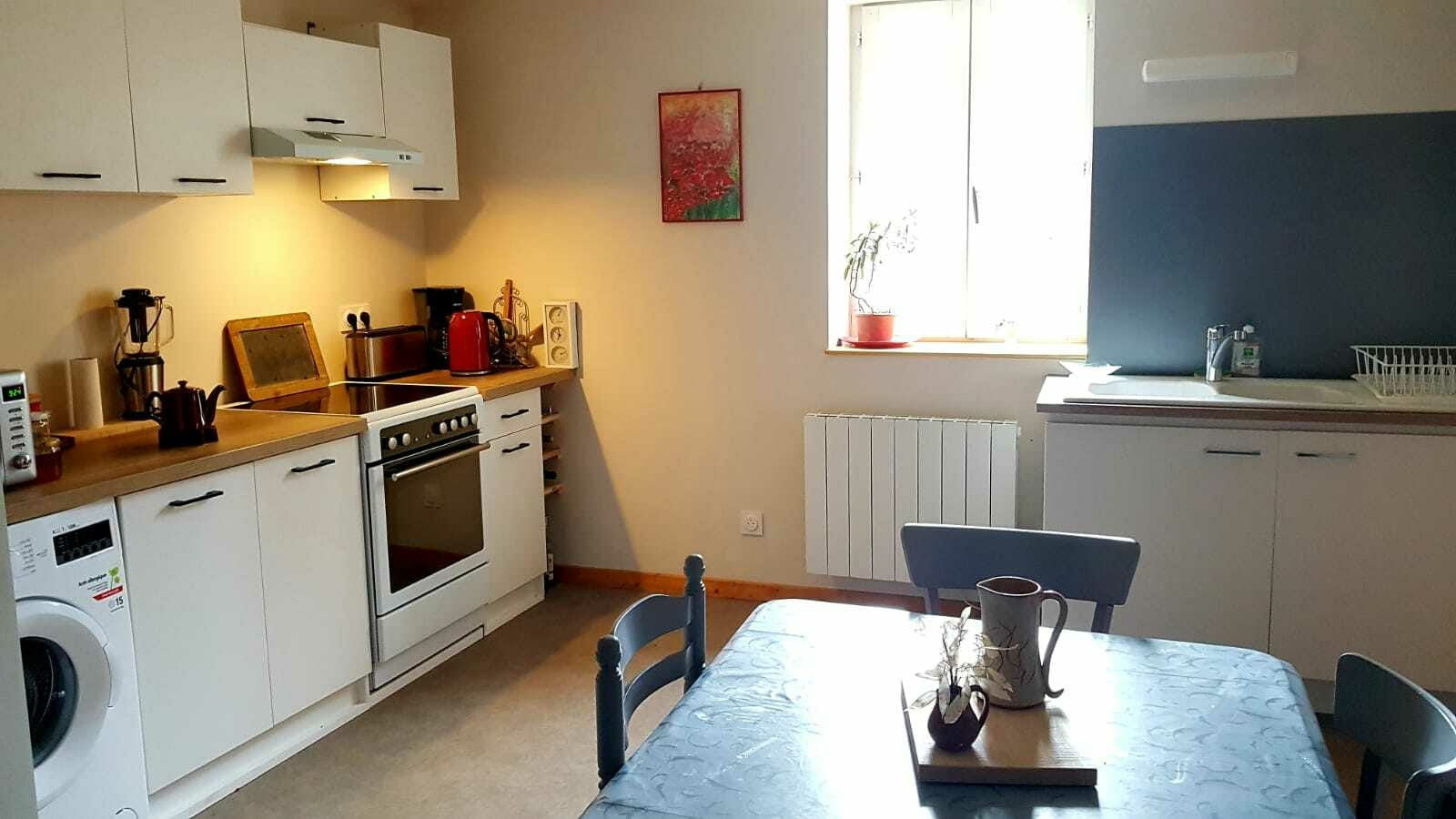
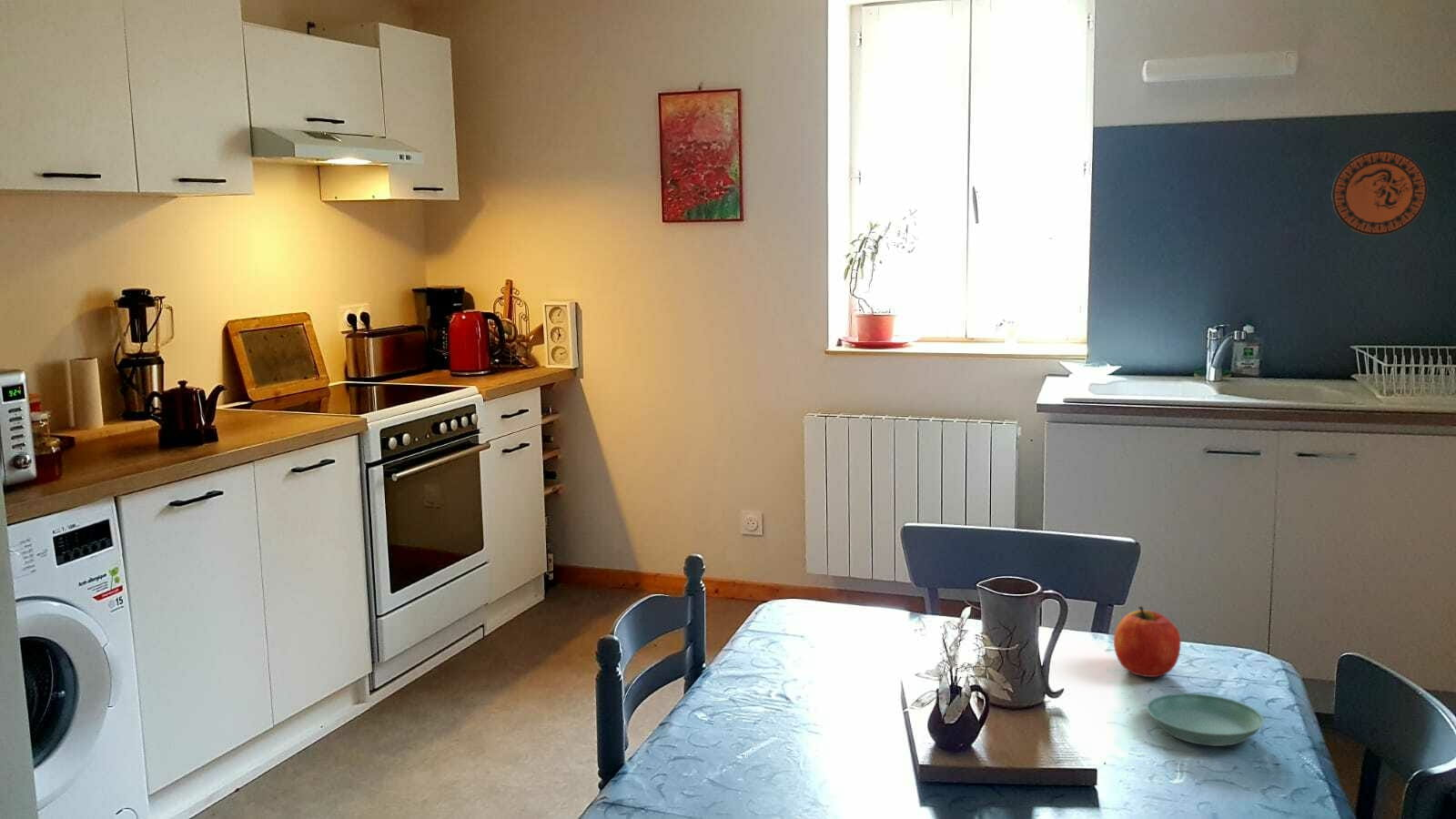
+ decorative plate [1330,149,1428,237]
+ apple [1113,605,1182,678]
+ saucer [1146,693,1265,747]
